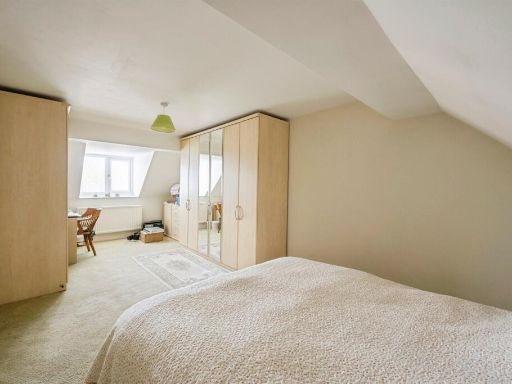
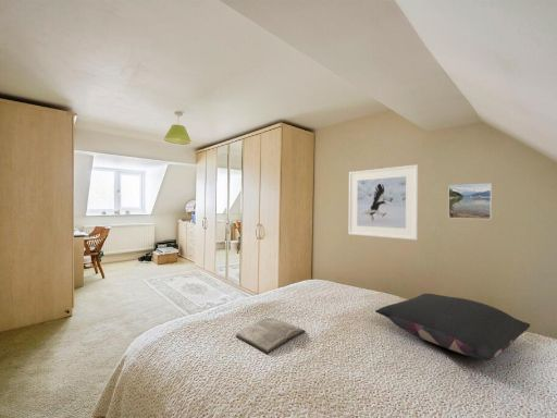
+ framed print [347,163,419,241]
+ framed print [447,182,493,220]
+ pillow [374,293,531,361]
+ diary [235,317,307,355]
